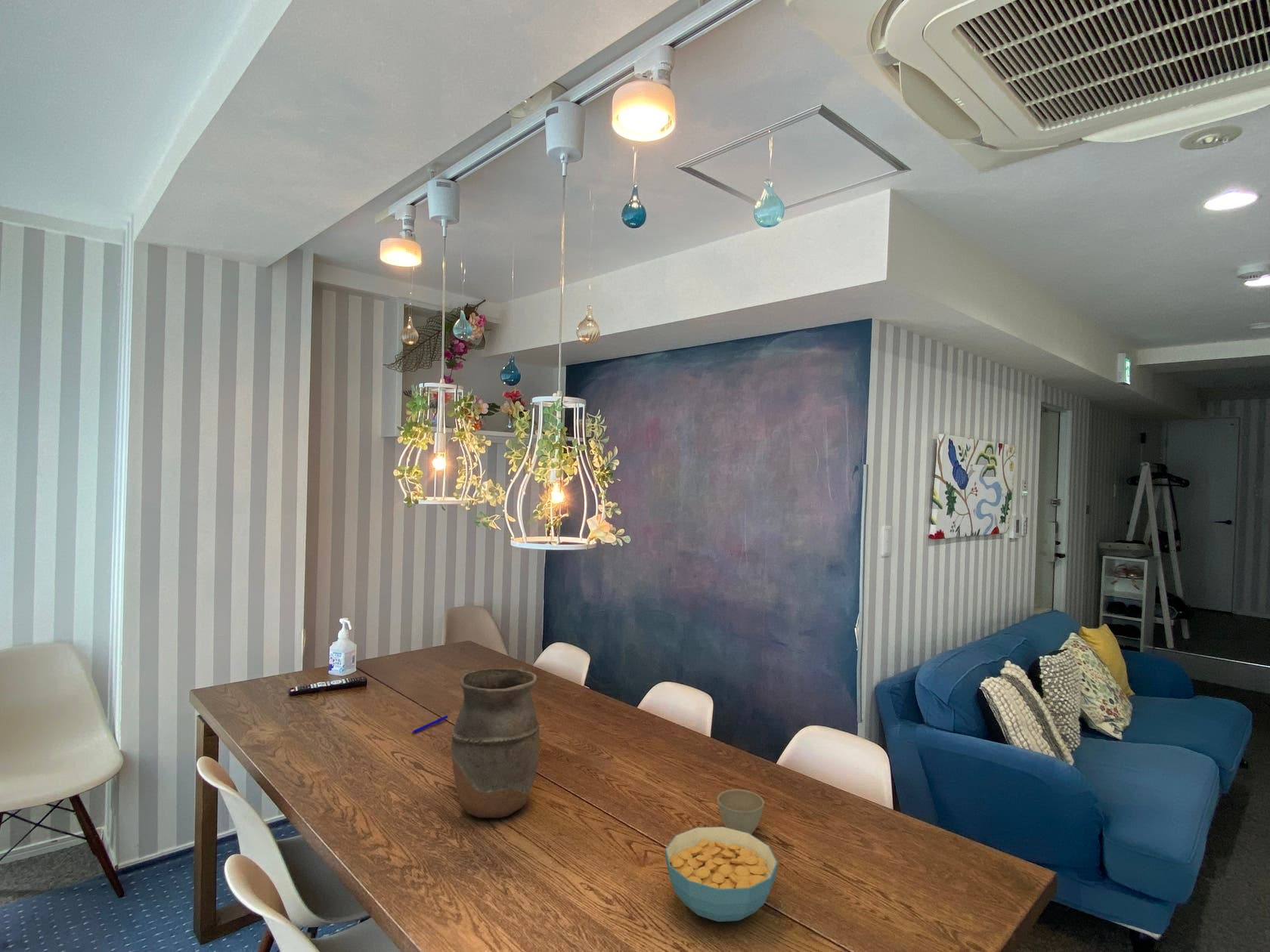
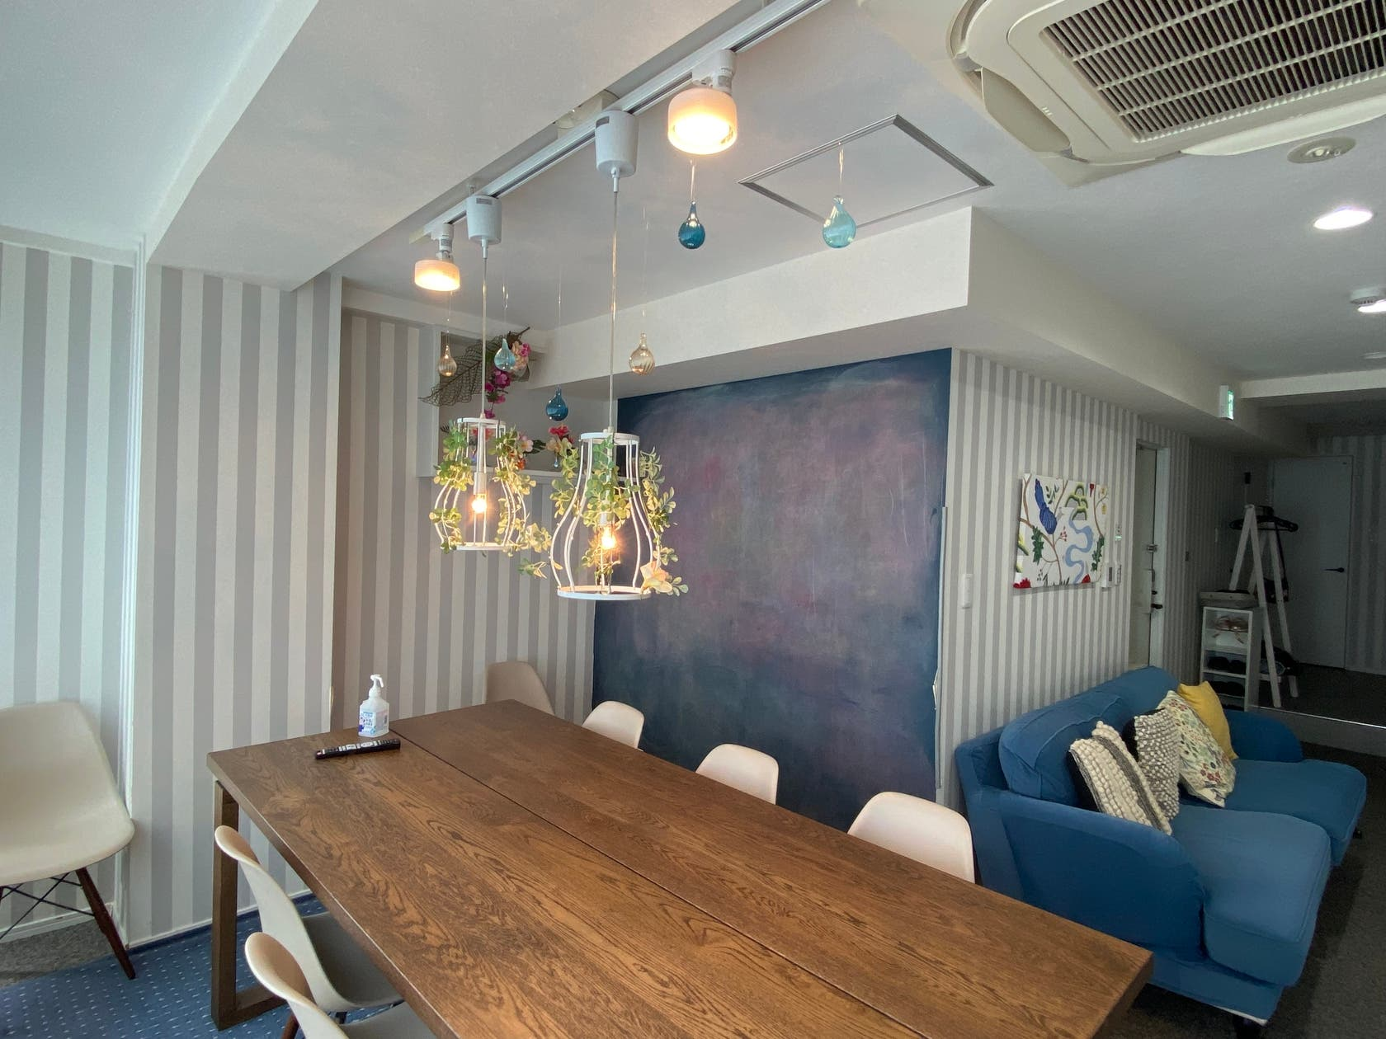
- flower pot [717,789,765,835]
- vase [451,667,541,819]
- pen [411,715,448,734]
- cereal bowl [664,826,779,923]
